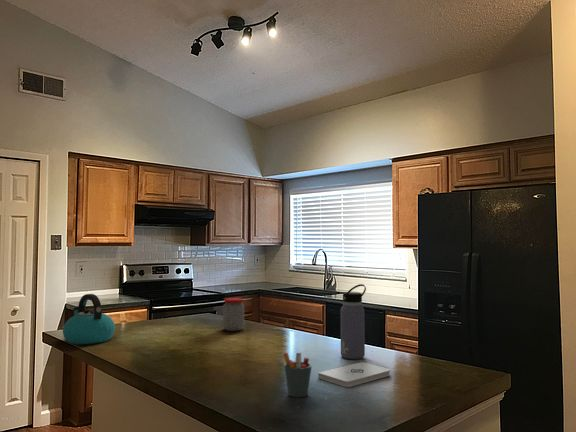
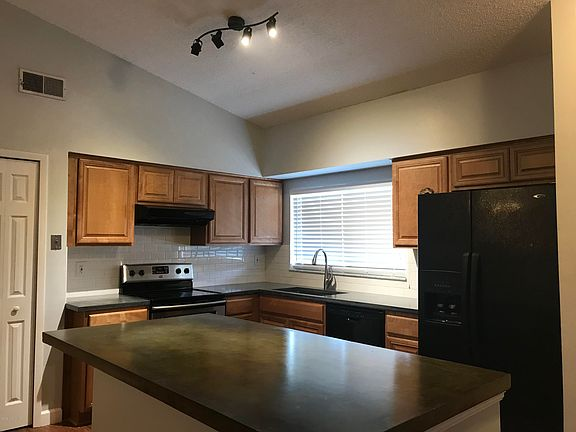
- kettle [62,293,116,346]
- jar [222,297,245,332]
- water bottle [340,283,367,360]
- notepad [317,361,391,388]
- pen holder [282,352,313,398]
